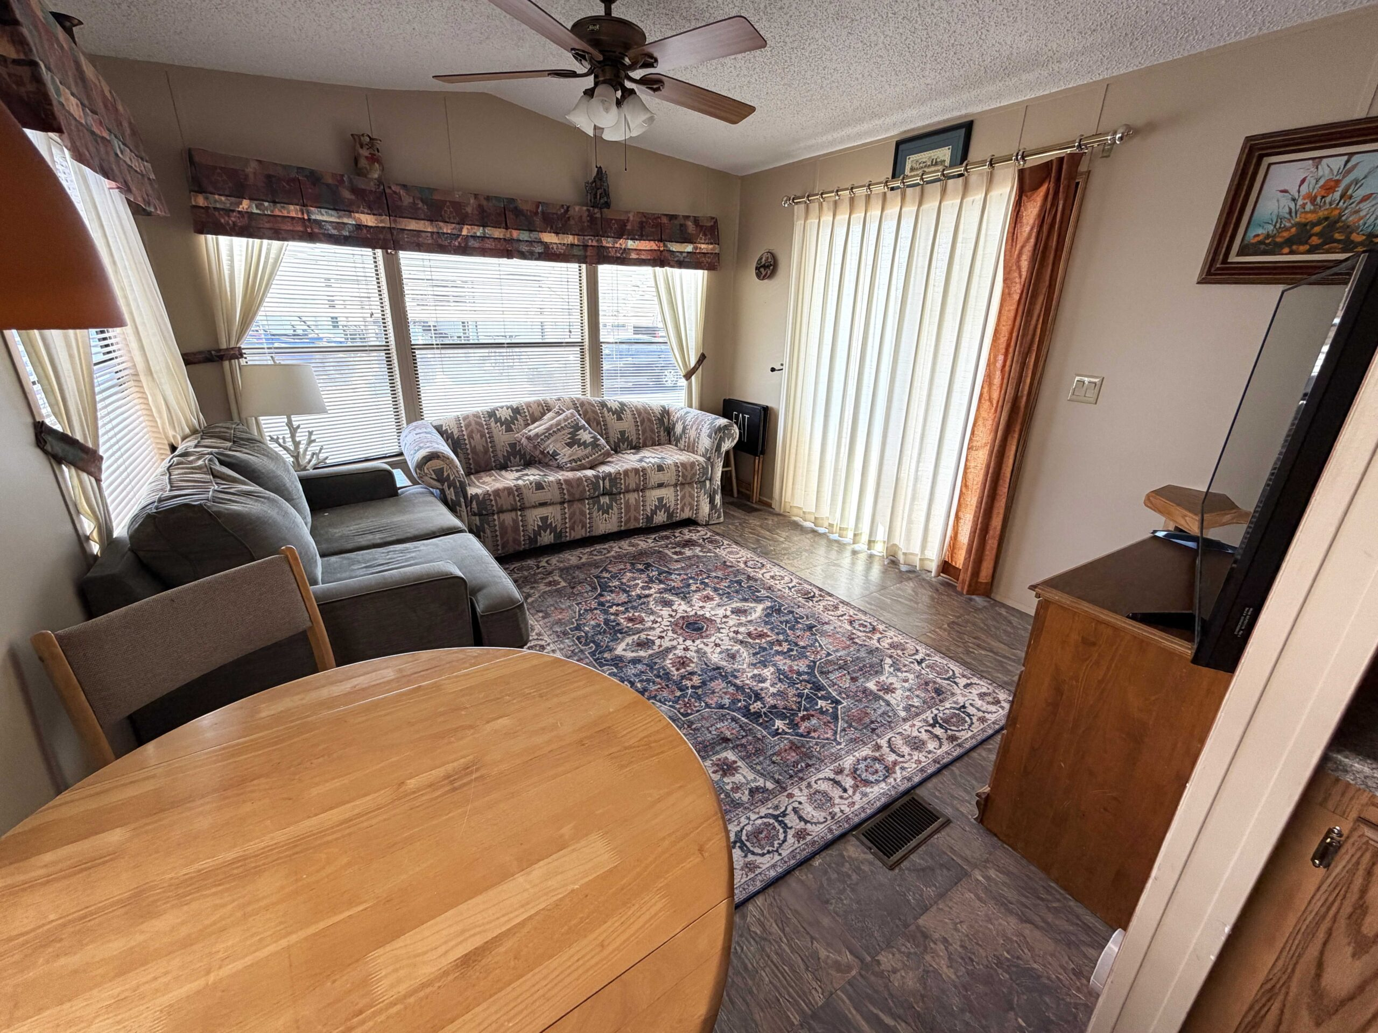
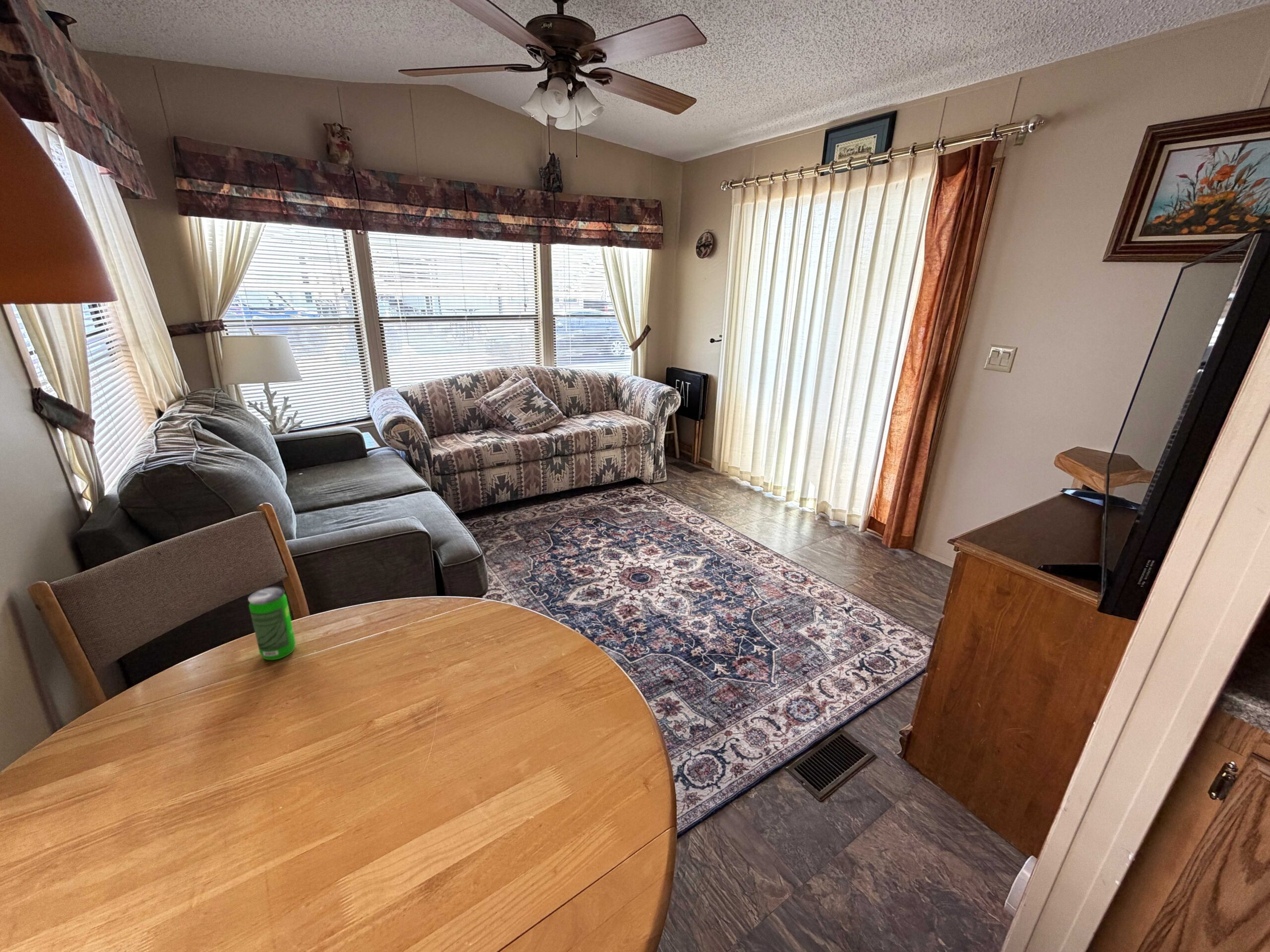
+ beverage can [248,586,296,660]
